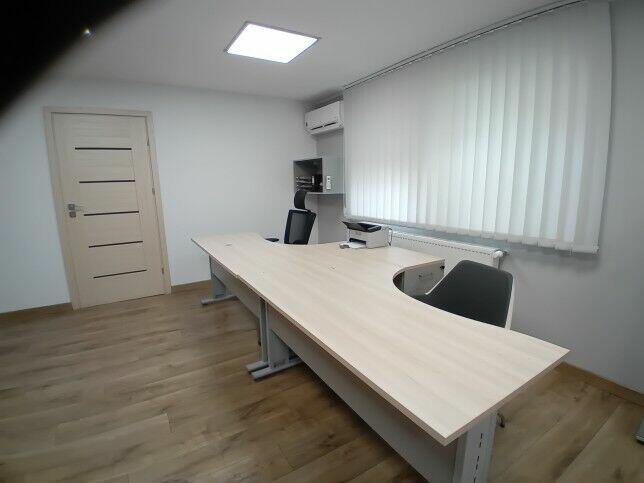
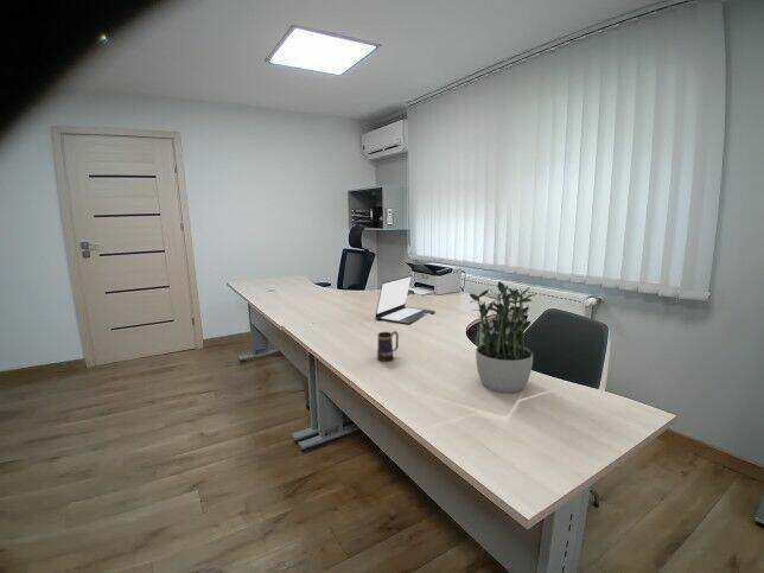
+ mug [376,330,400,363]
+ potted plant [469,281,537,394]
+ laptop [374,274,437,325]
